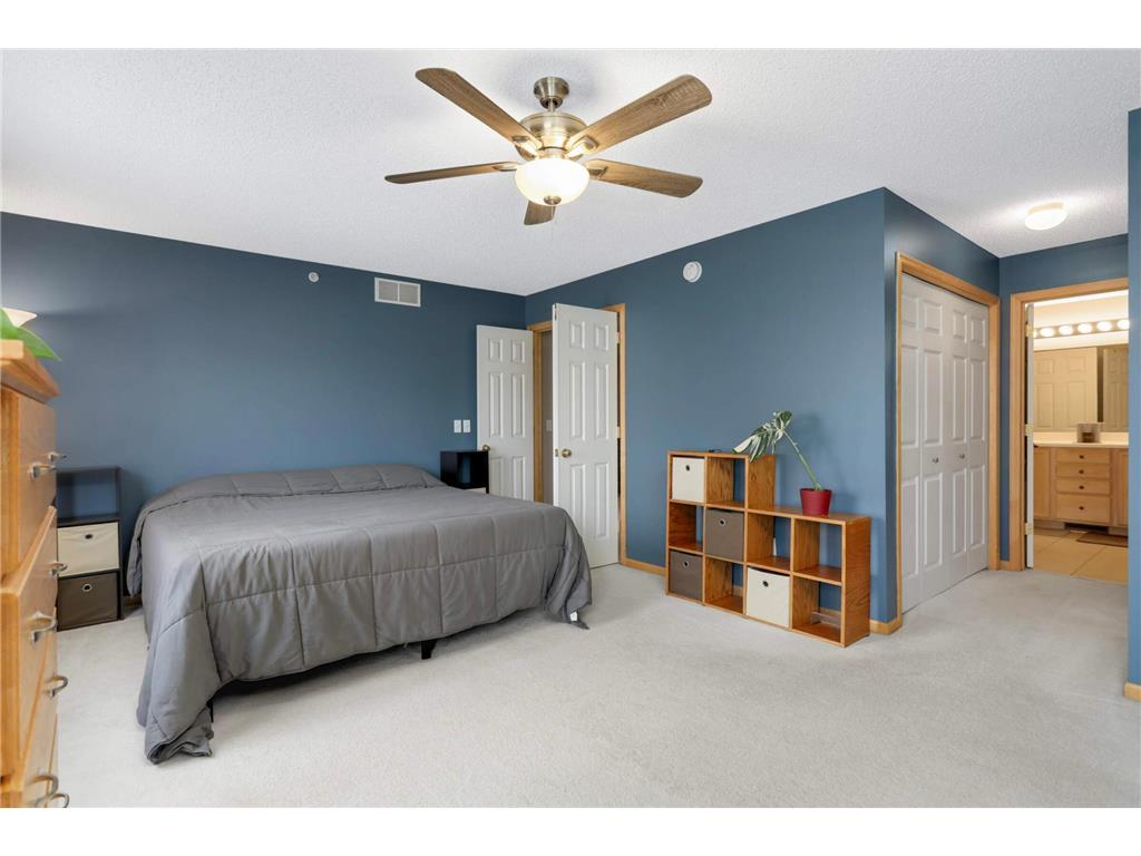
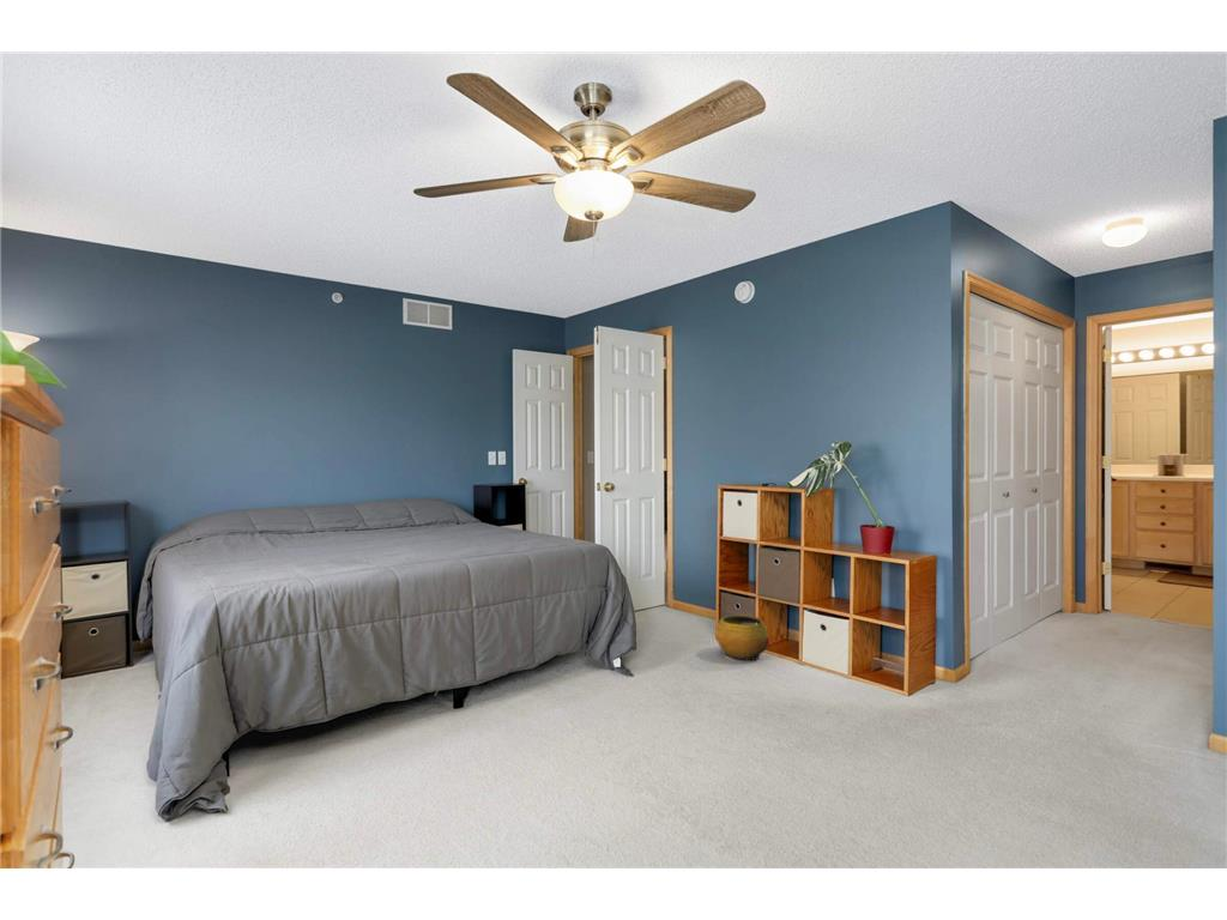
+ clay pot [714,615,770,661]
